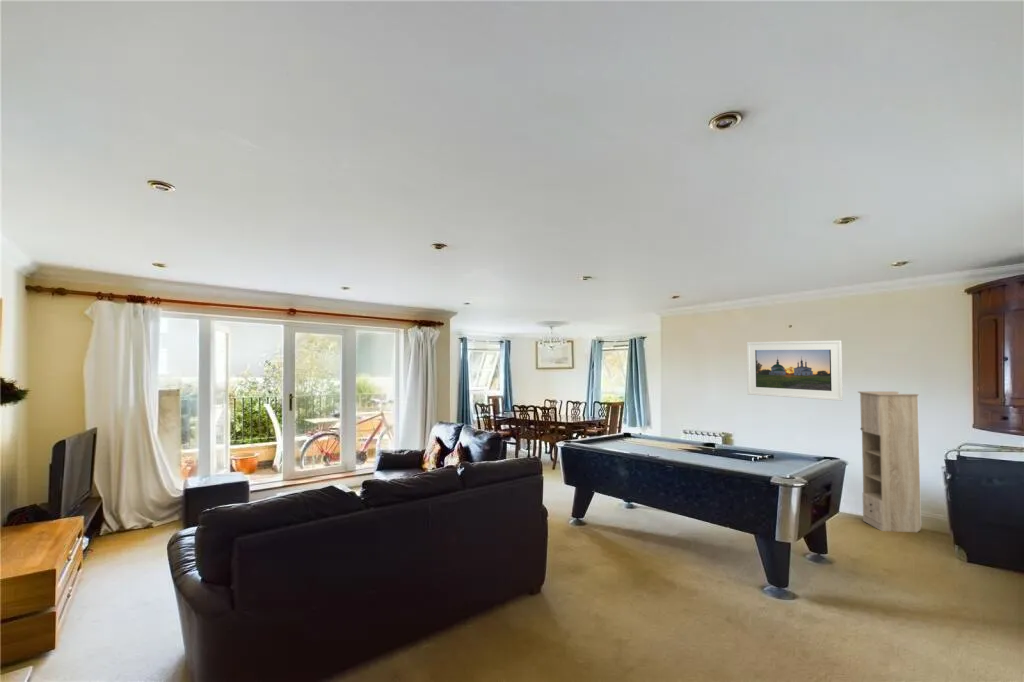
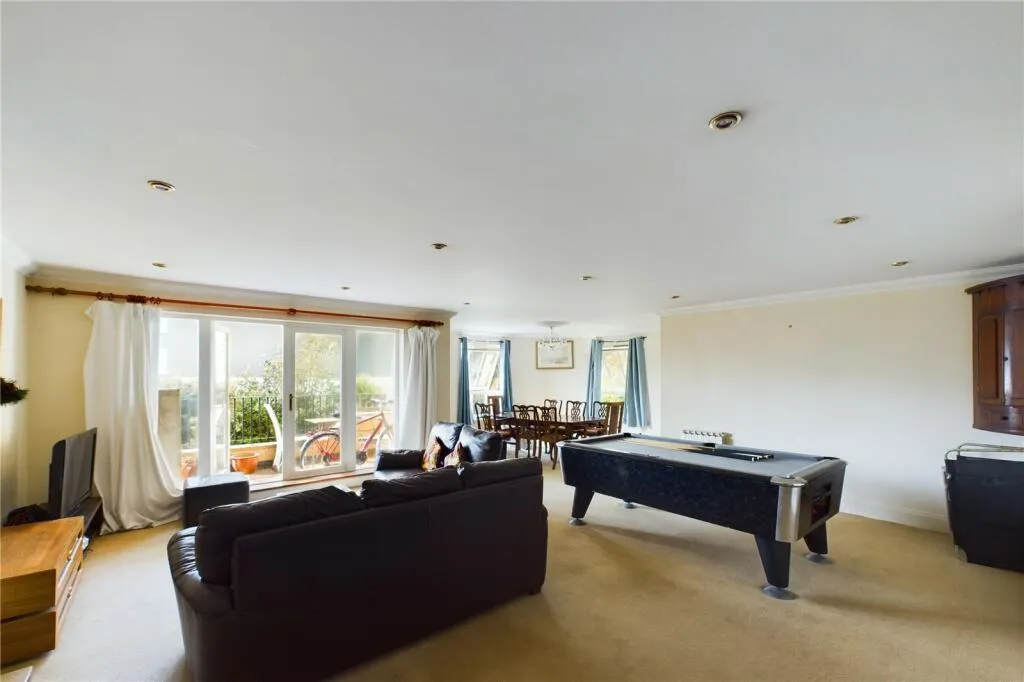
- storage cabinet [857,390,922,533]
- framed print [746,339,844,402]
